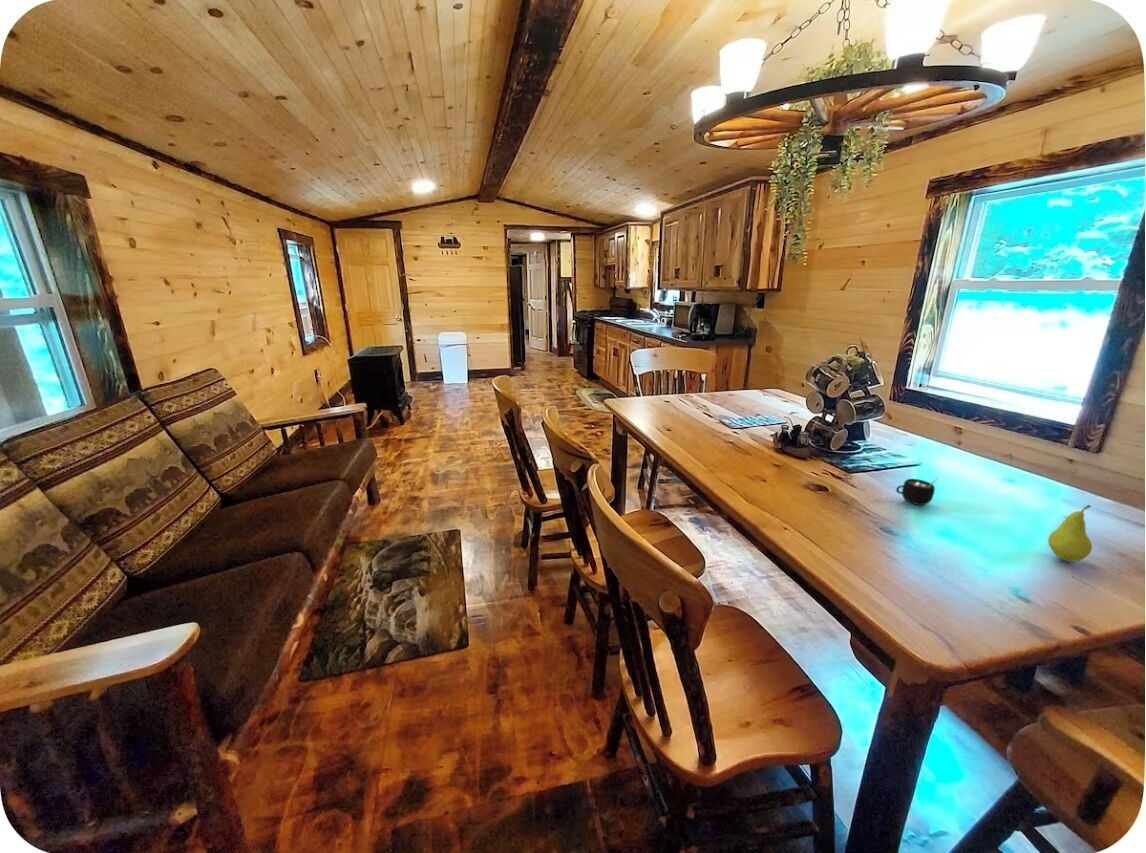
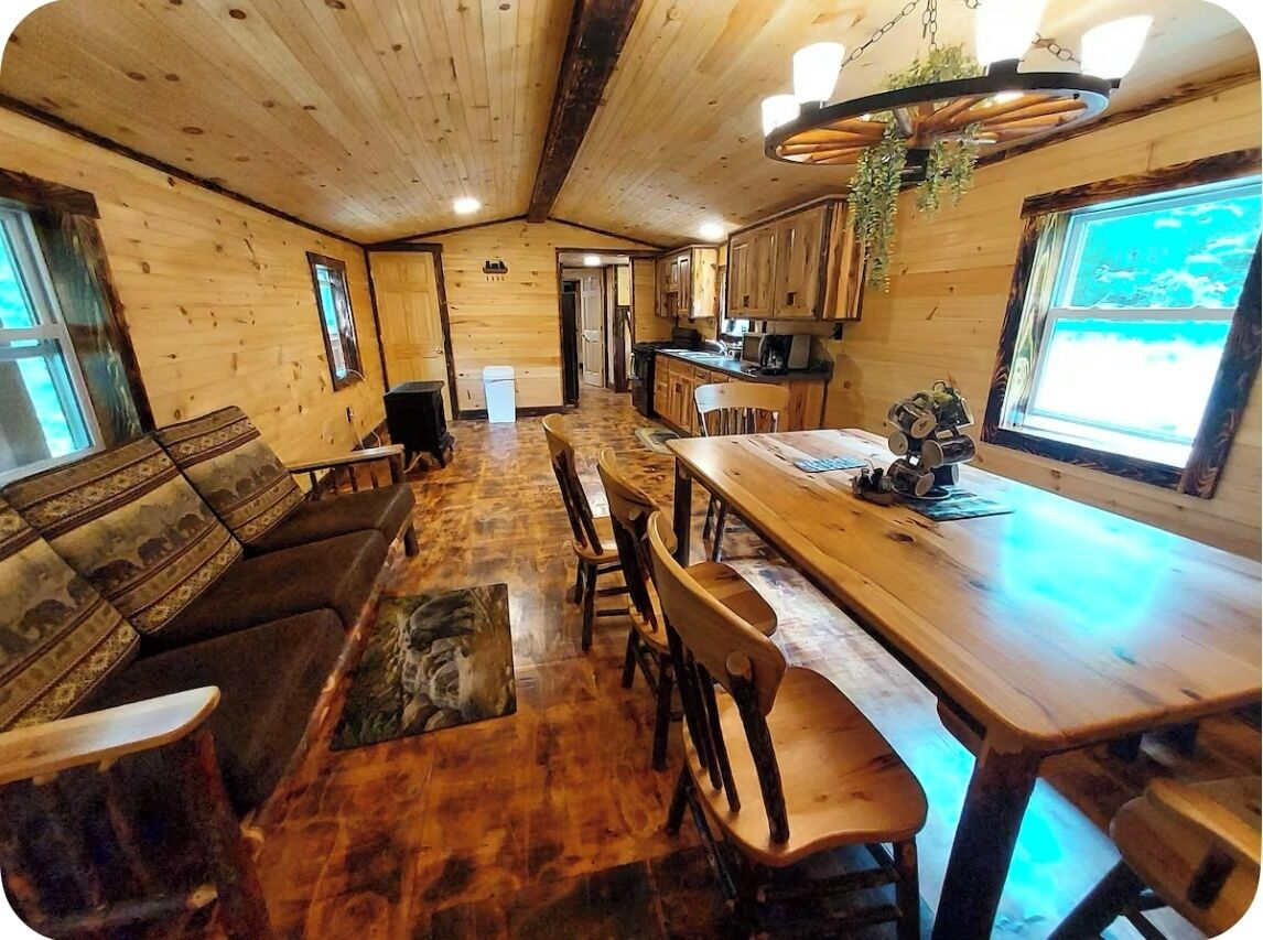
- mug [875,476,939,506]
- fruit [1047,504,1093,562]
